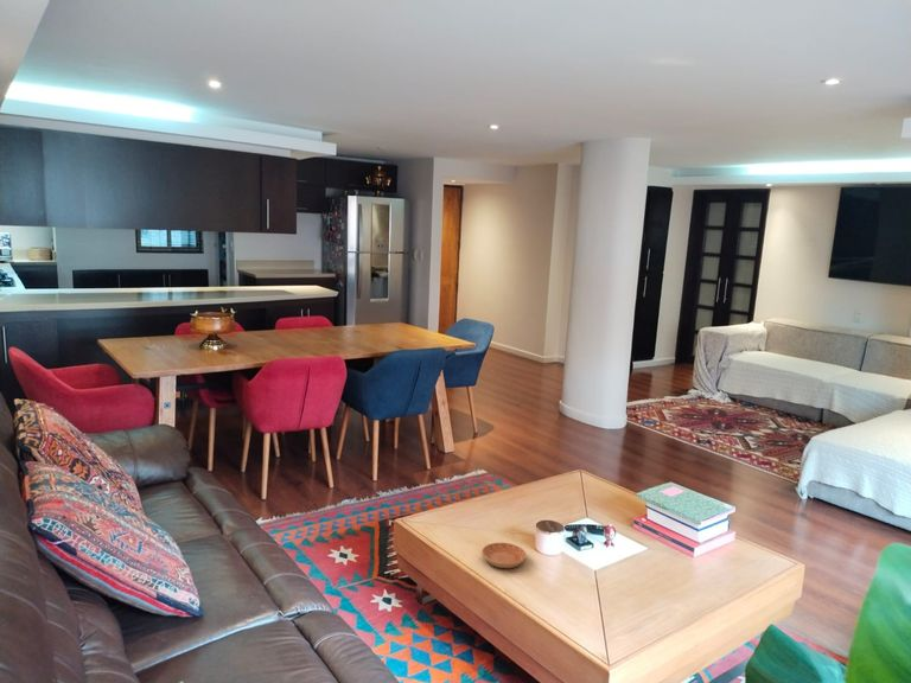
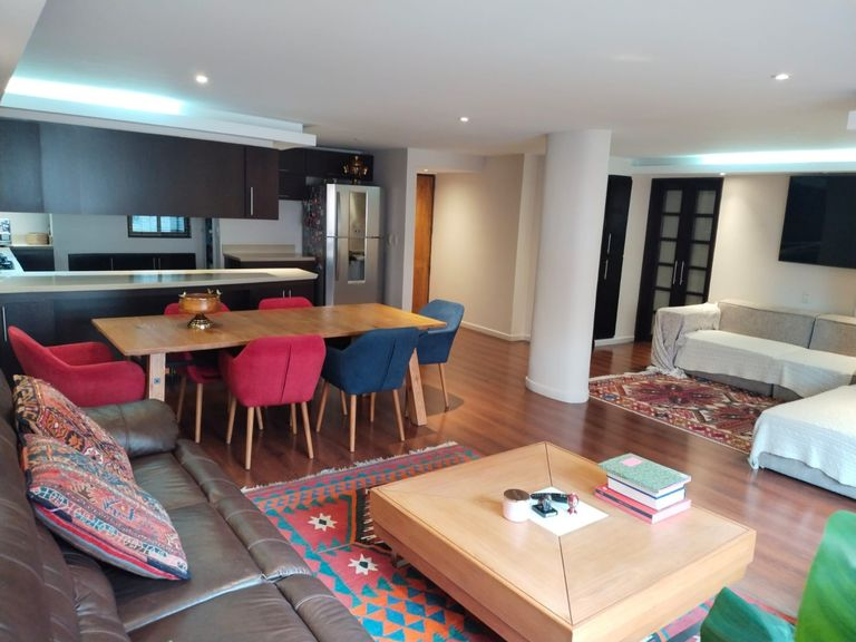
- saucer [480,542,528,569]
